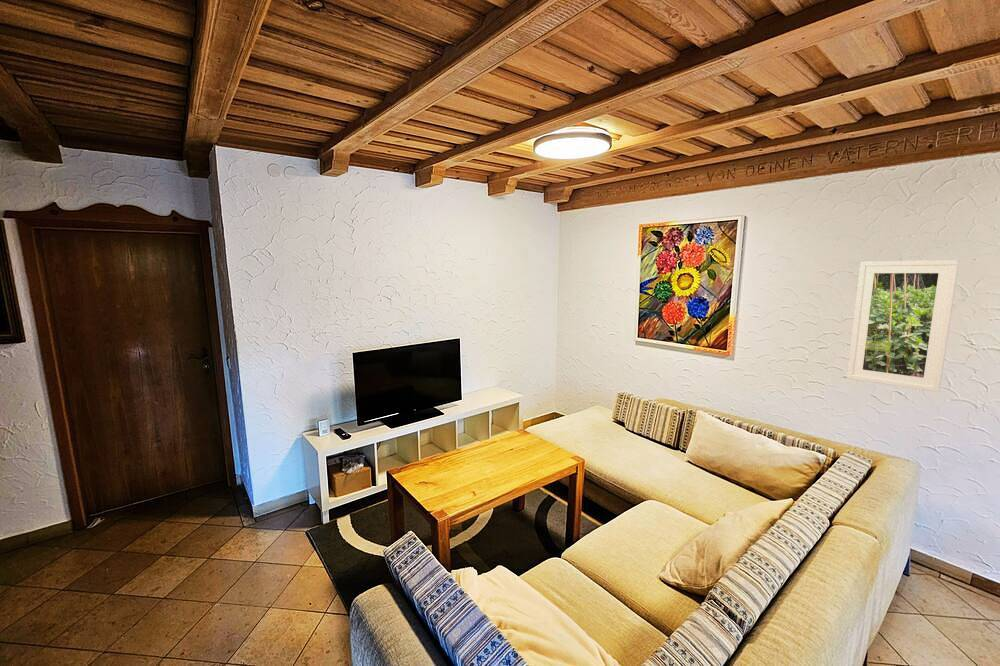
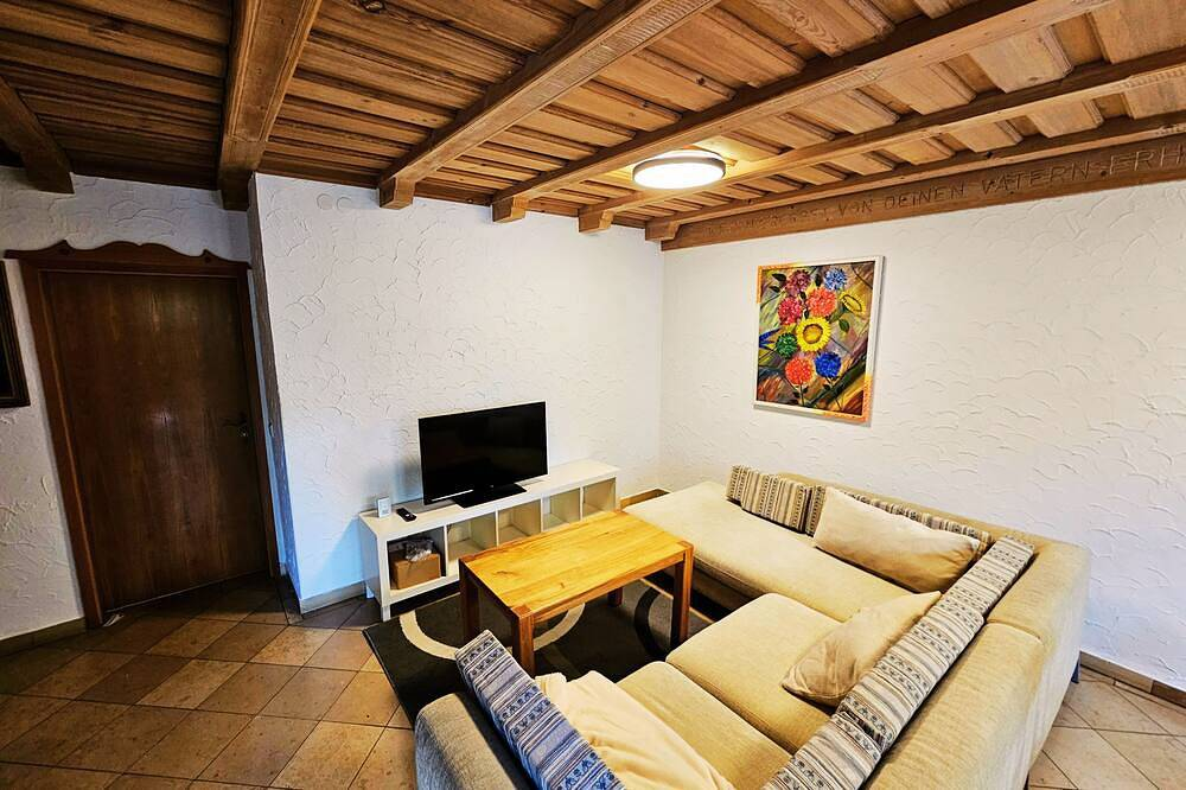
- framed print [846,259,960,393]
